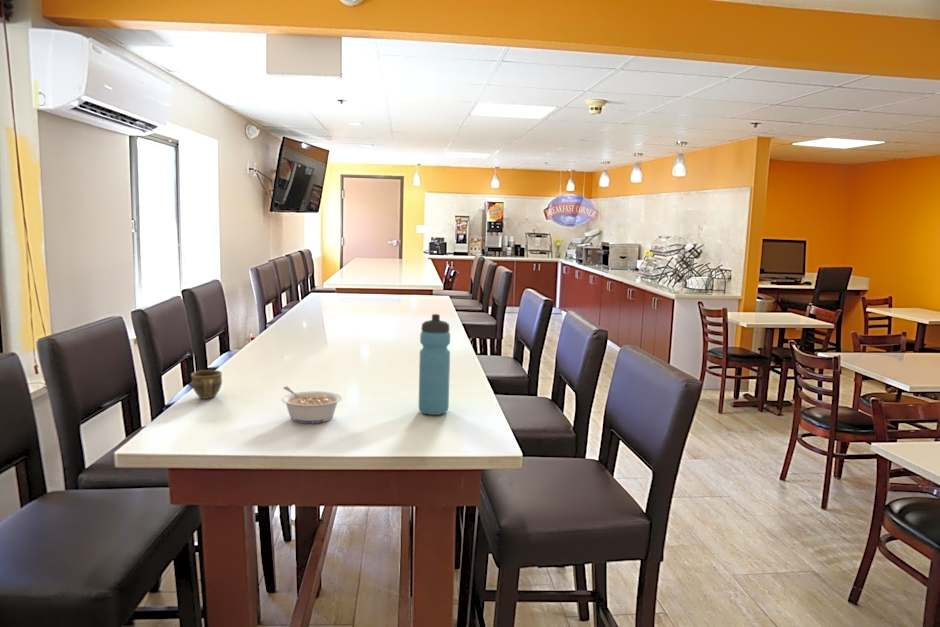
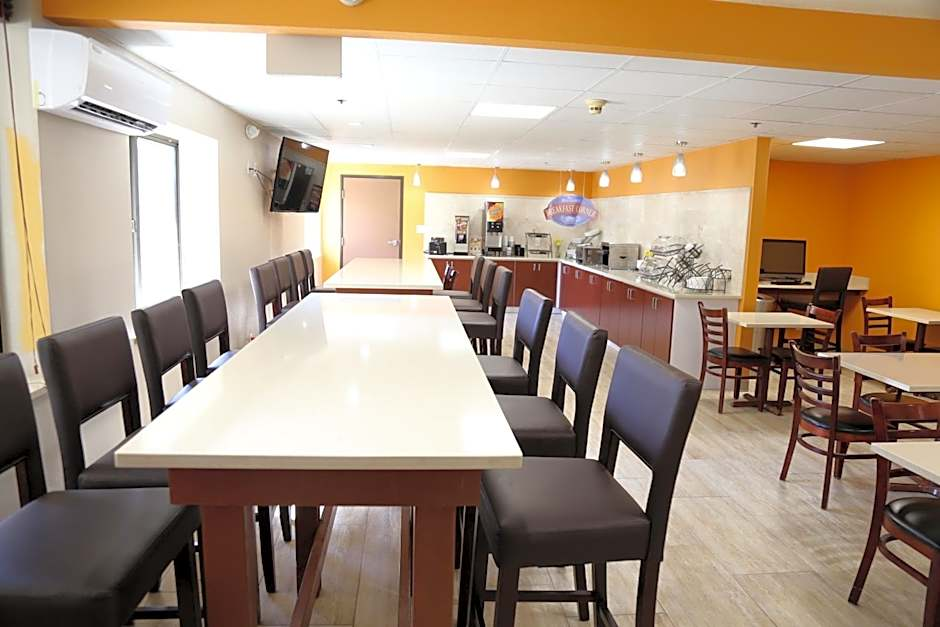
- water bottle [418,313,451,416]
- cup [190,369,223,400]
- legume [280,385,343,424]
